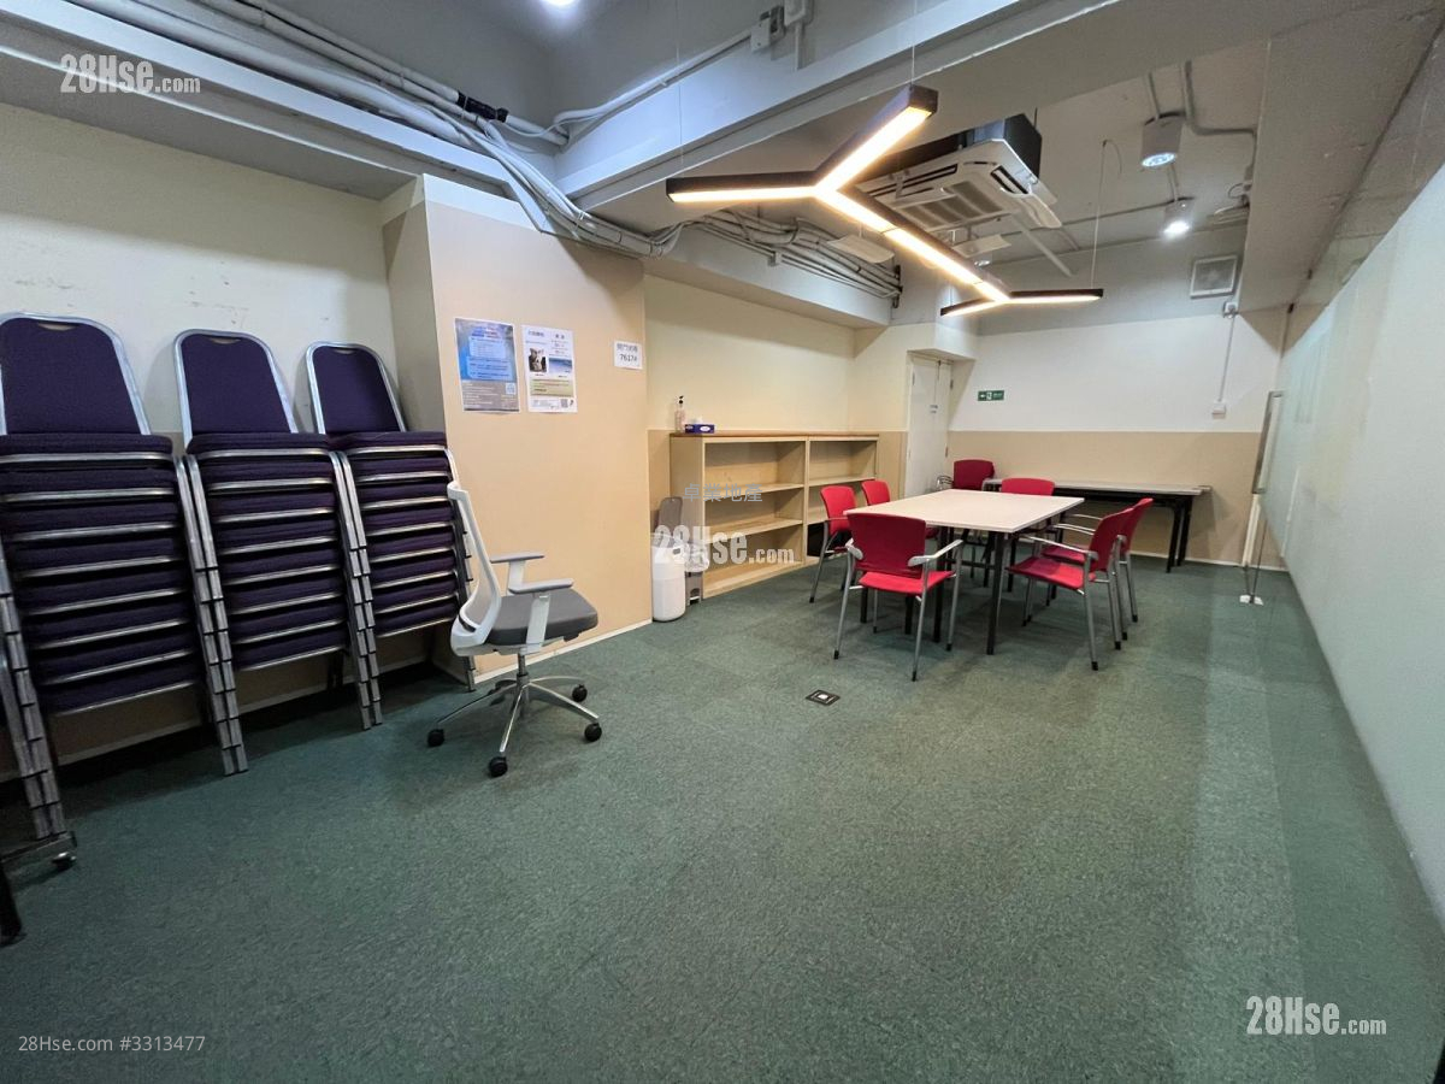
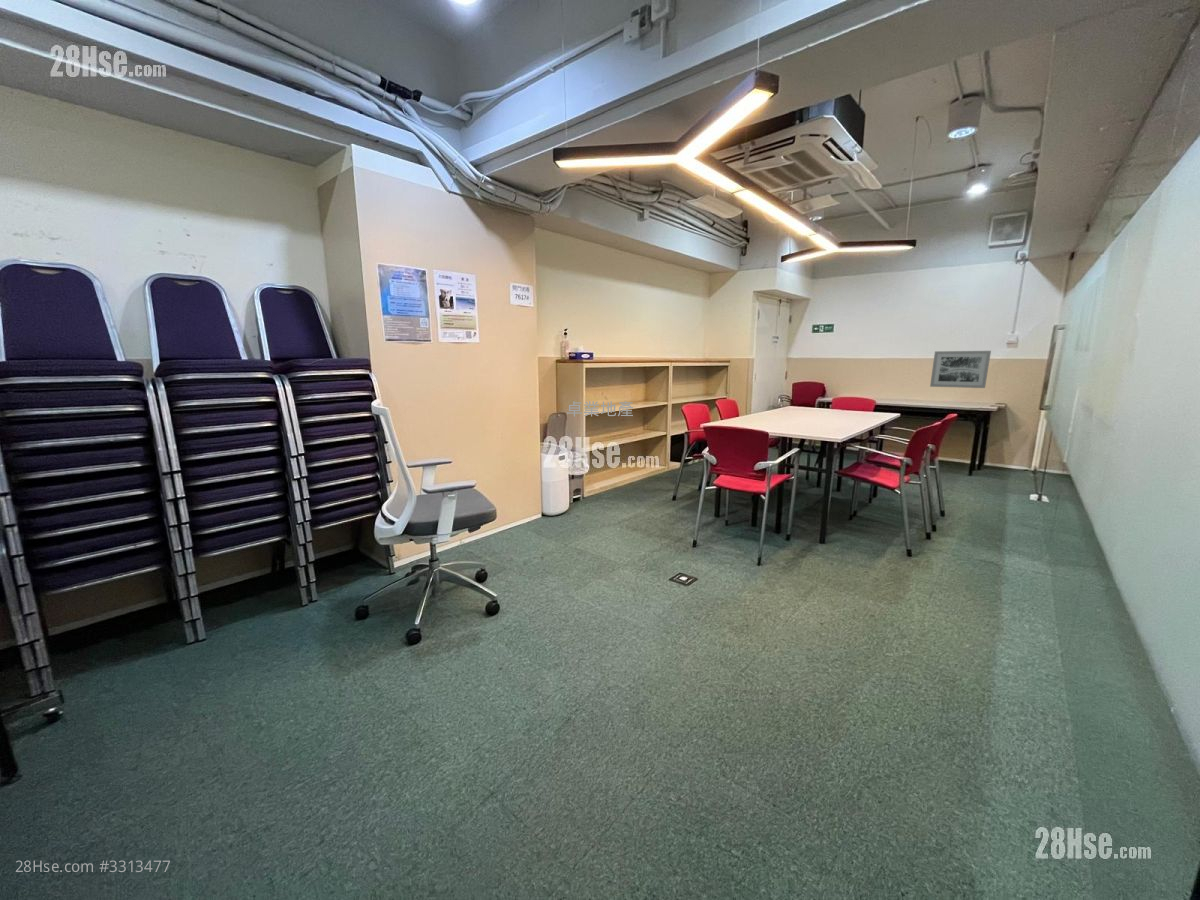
+ wall art [929,350,992,389]
